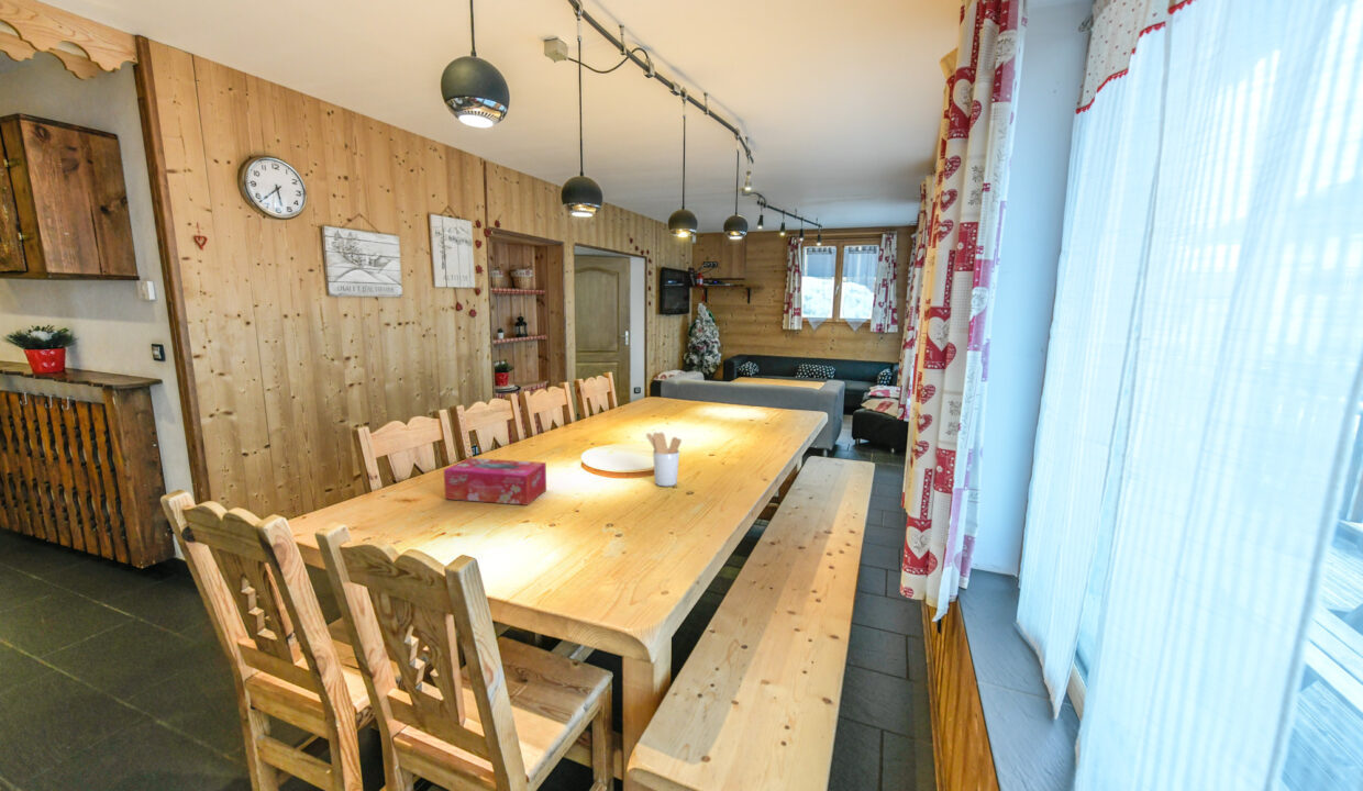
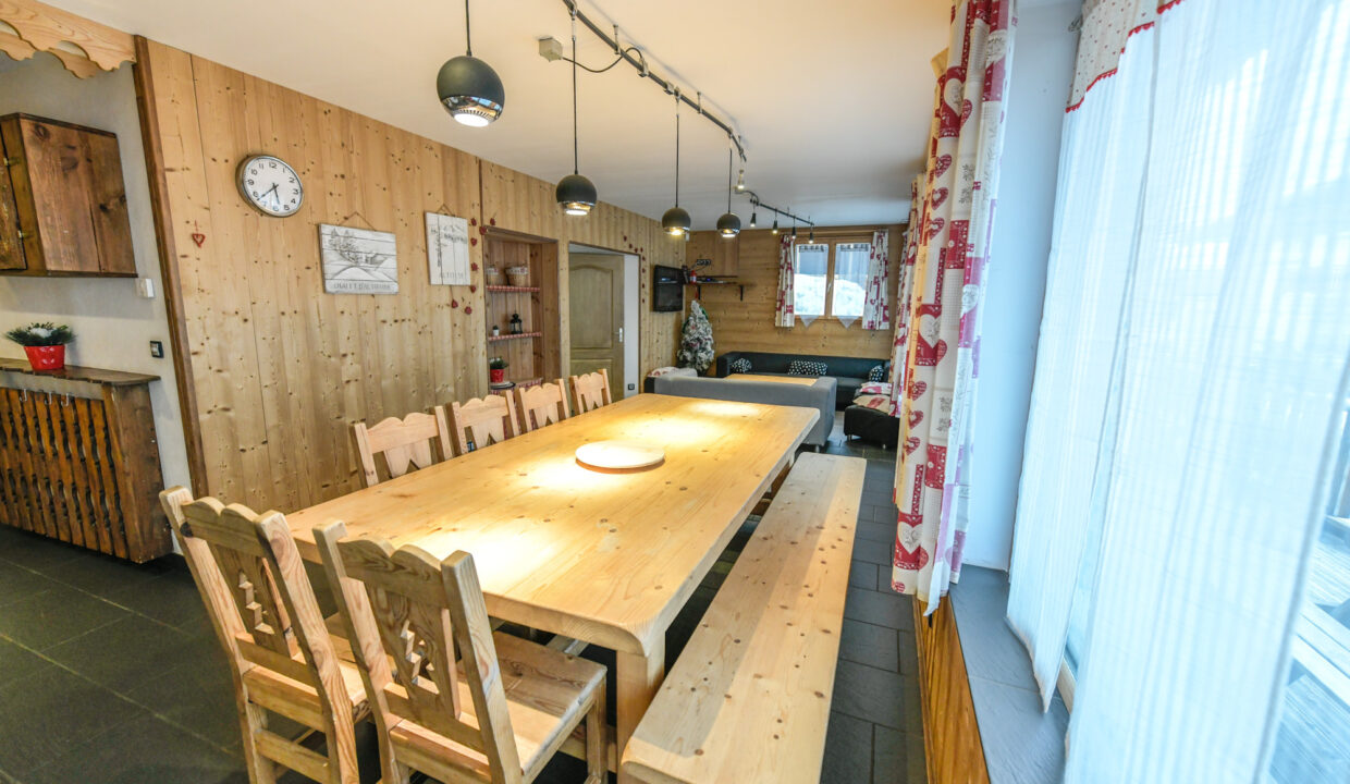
- utensil holder [645,432,683,487]
- tissue box [443,457,547,506]
